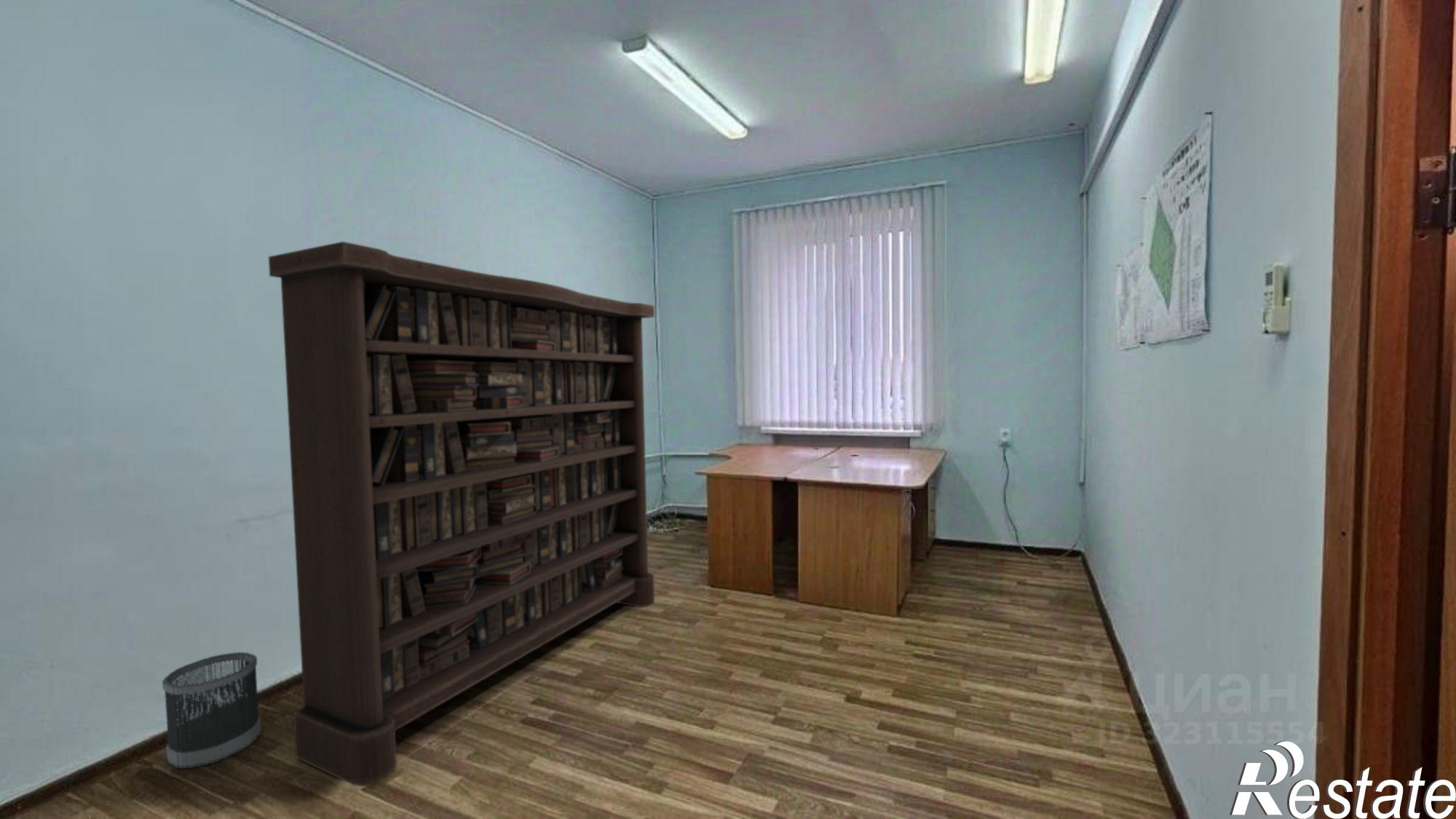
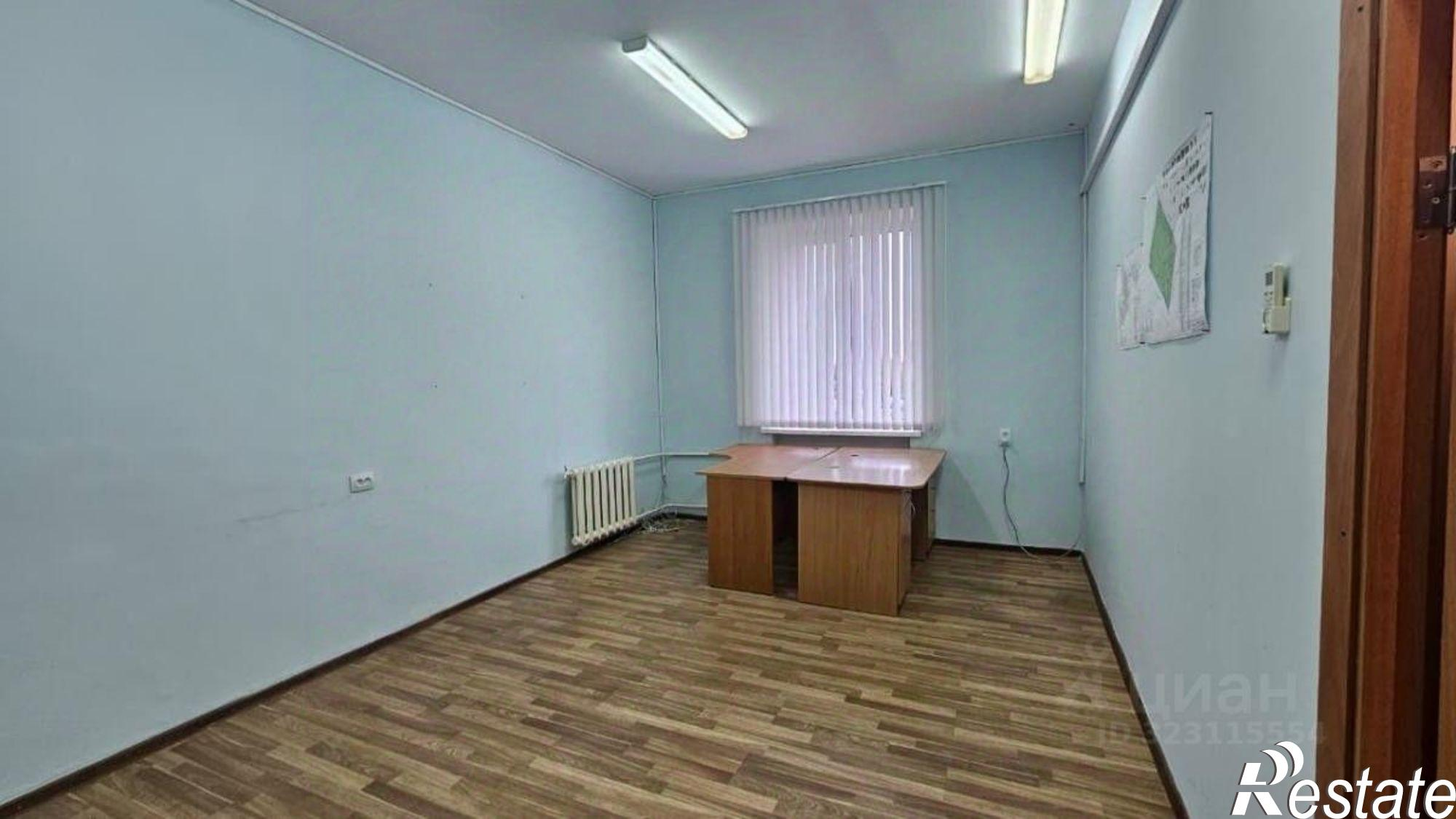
- bookcase [268,241,655,787]
- wastebasket [162,652,262,769]
